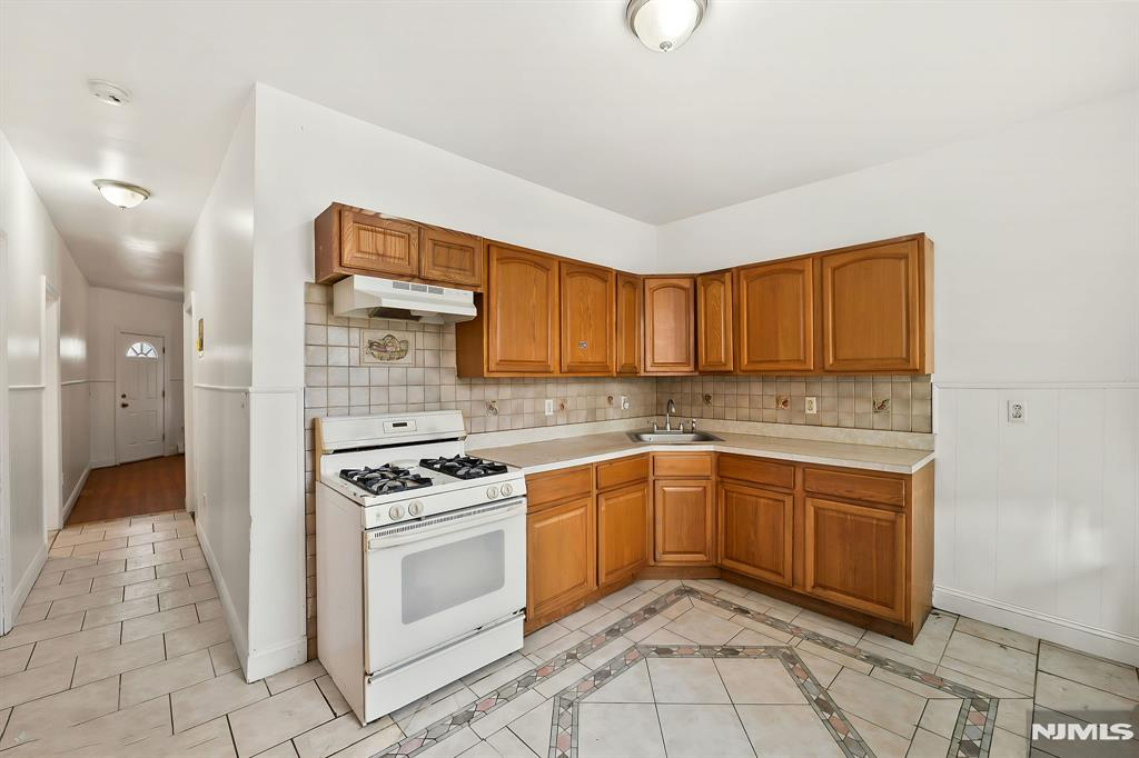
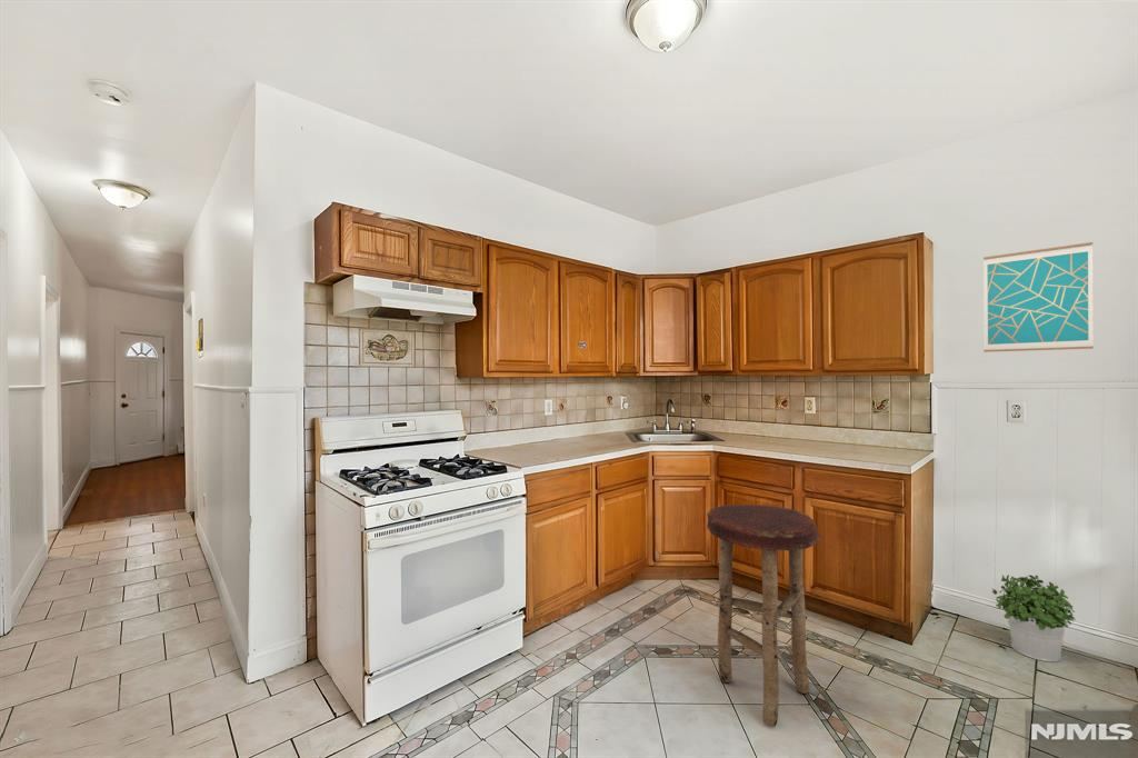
+ wall art [982,241,1095,353]
+ potted plant [991,574,1077,662]
+ stool [706,503,821,728]
